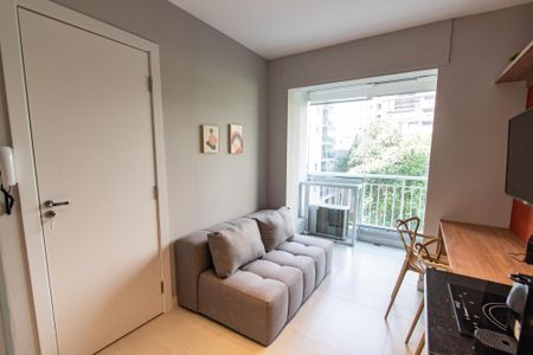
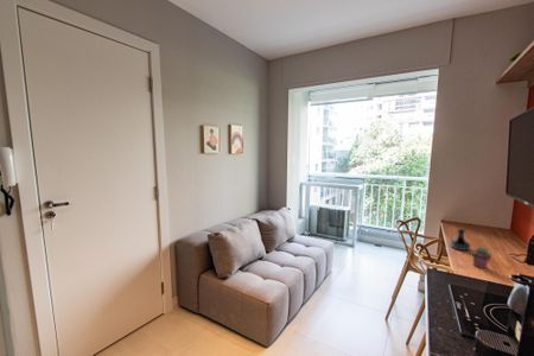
+ potted succulent [470,246,492,269]
+ tequila bottle [450,228,471,252]
